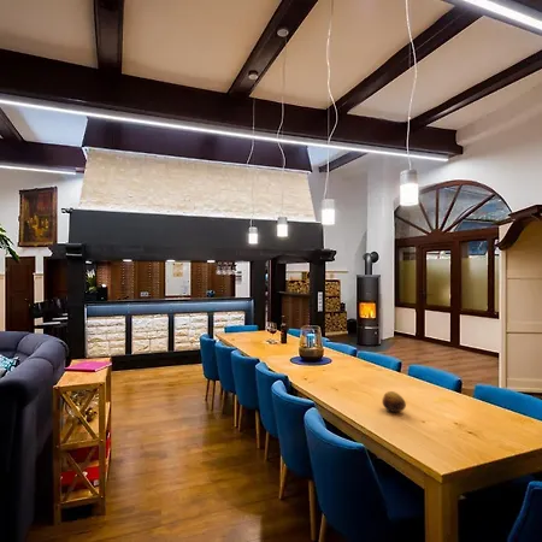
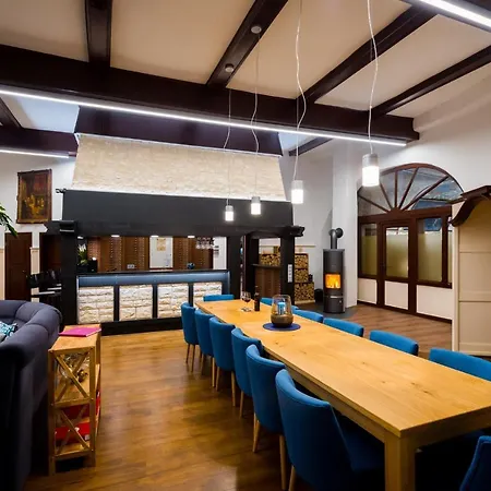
- fruit [381,390,407,413]
